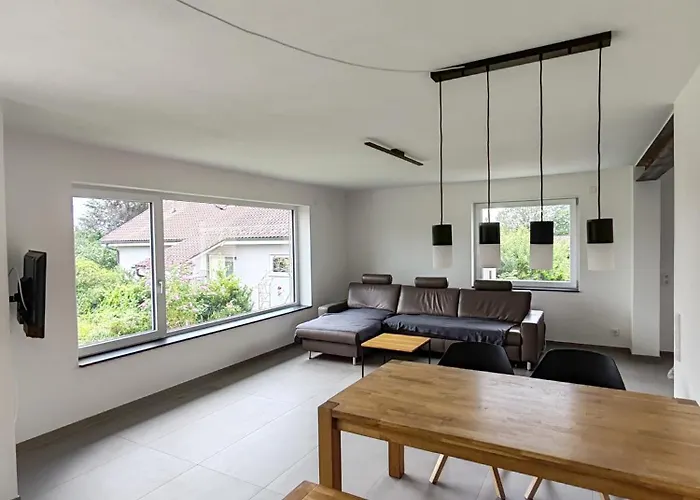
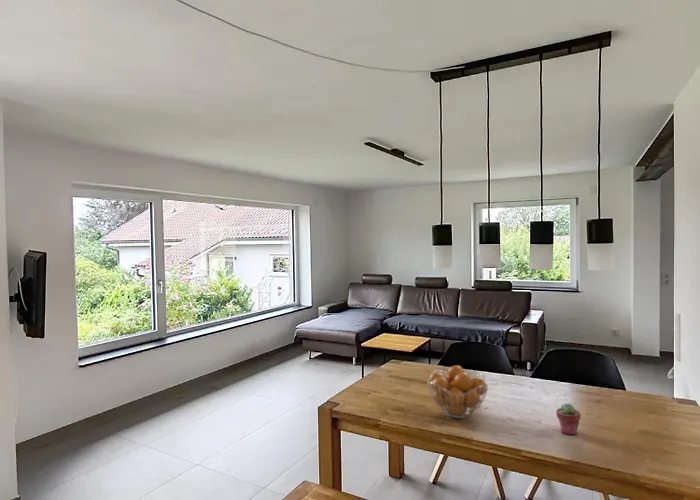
+ fruit basket [426,365,489,419]
+ potted succulent [555,402,582,436]
